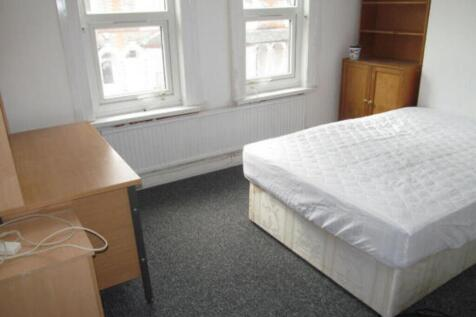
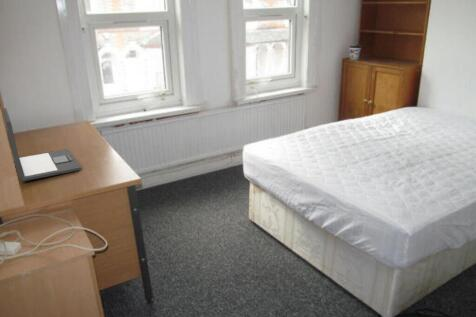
+ laptop [2,107,83,183]
